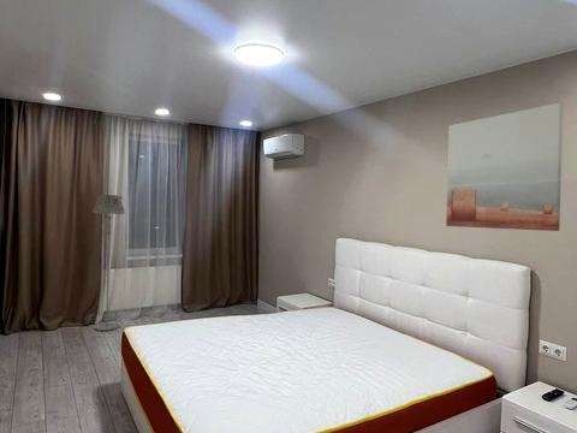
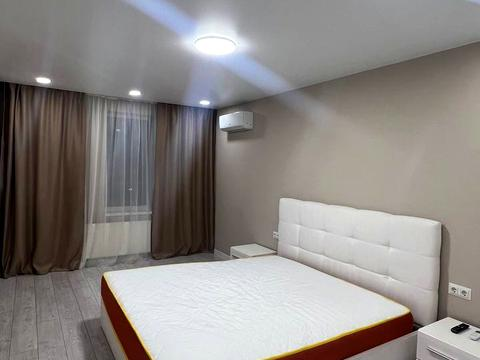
- wall art [445,102,564,232]
- floor lamp [91,194,126,332]
